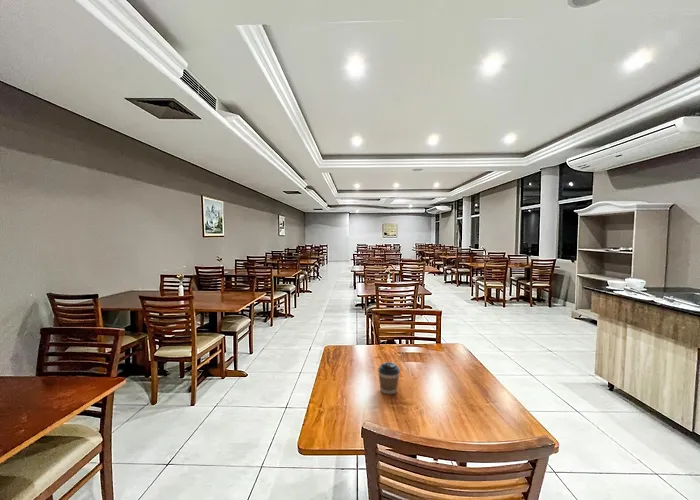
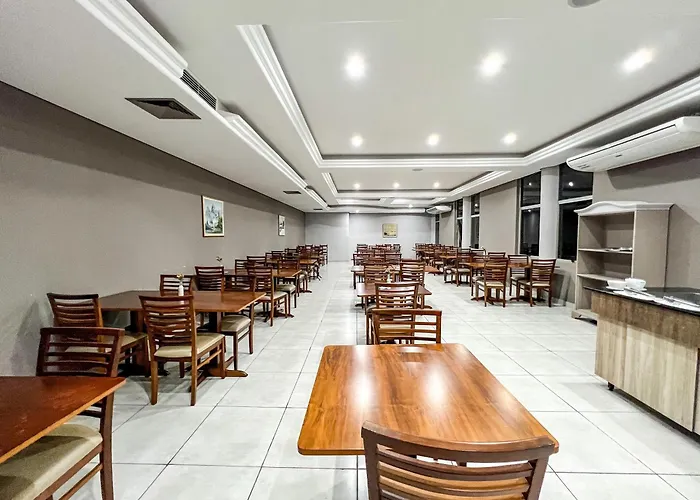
- coffee cup [377,361,401,395]
